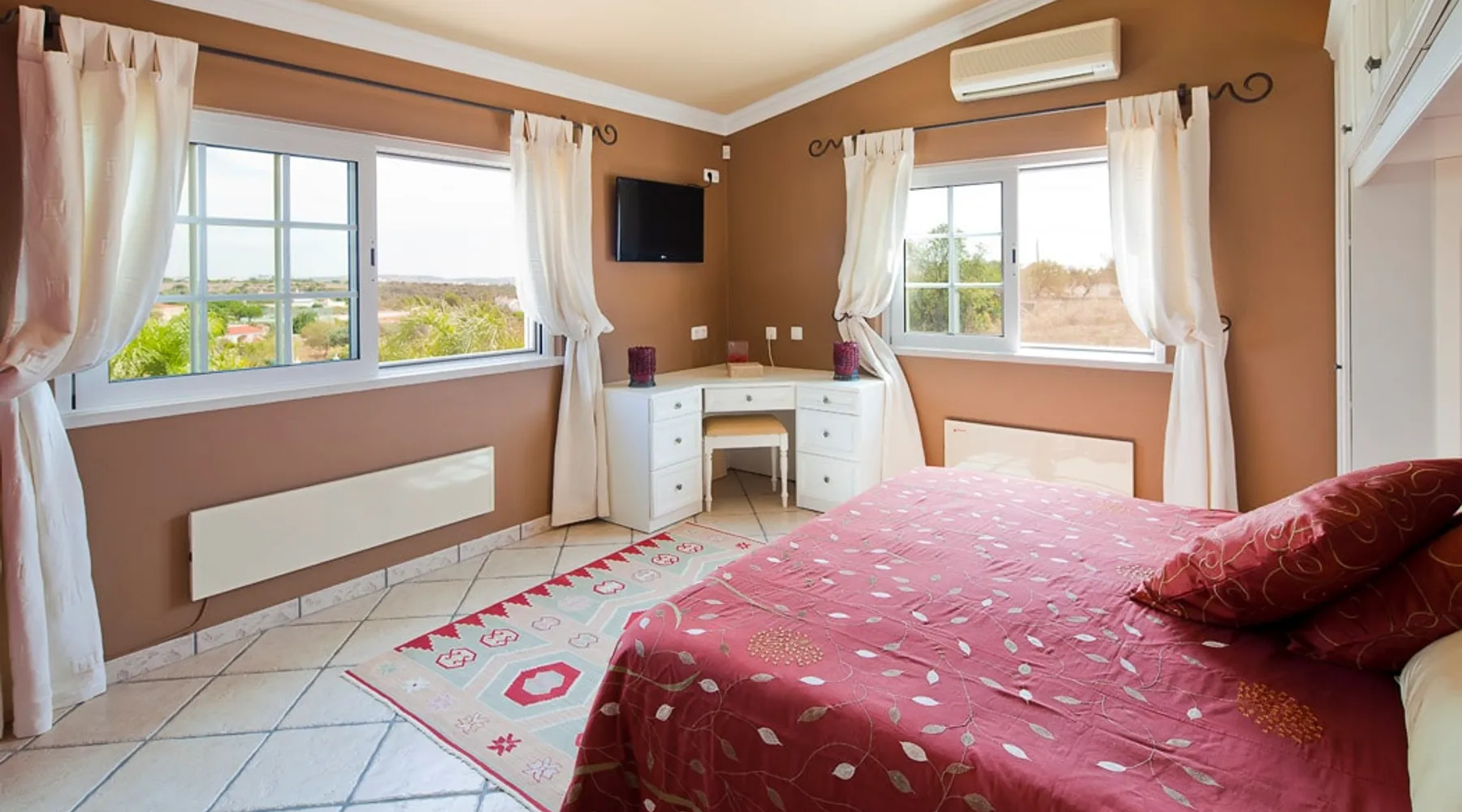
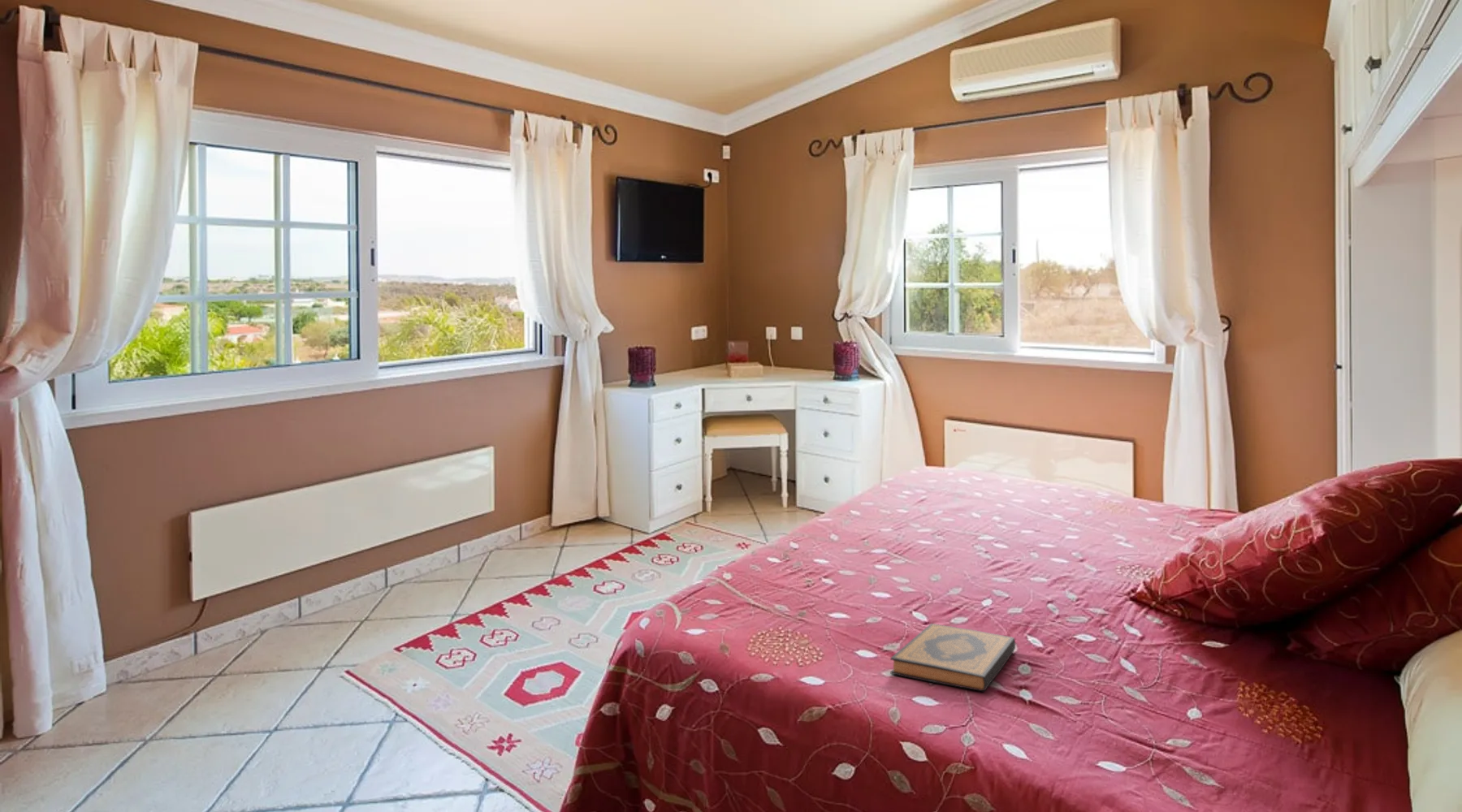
+ hardback book [889,623,1016,693]
